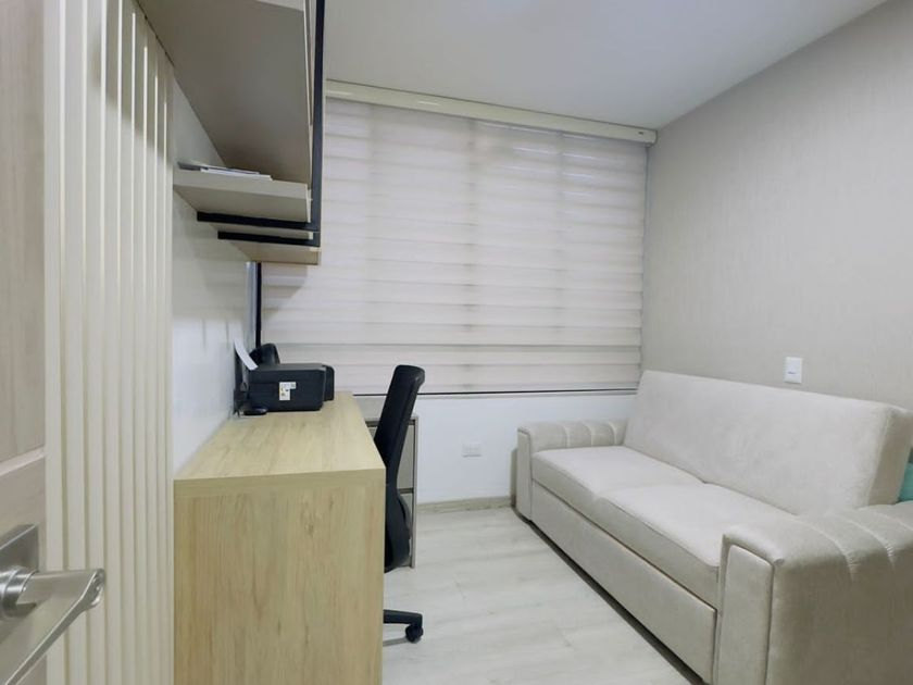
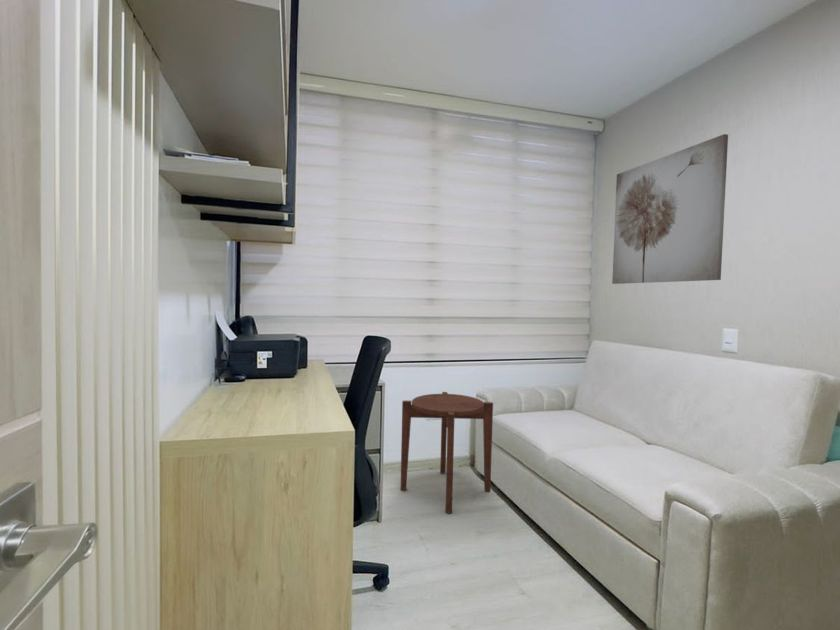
+ side table [400,391,494,514]
+ wall art [611,133,729,285]
